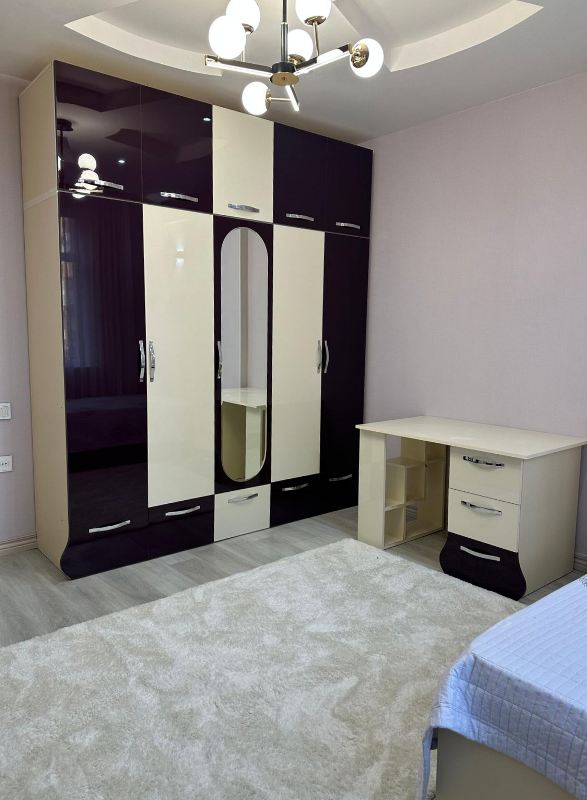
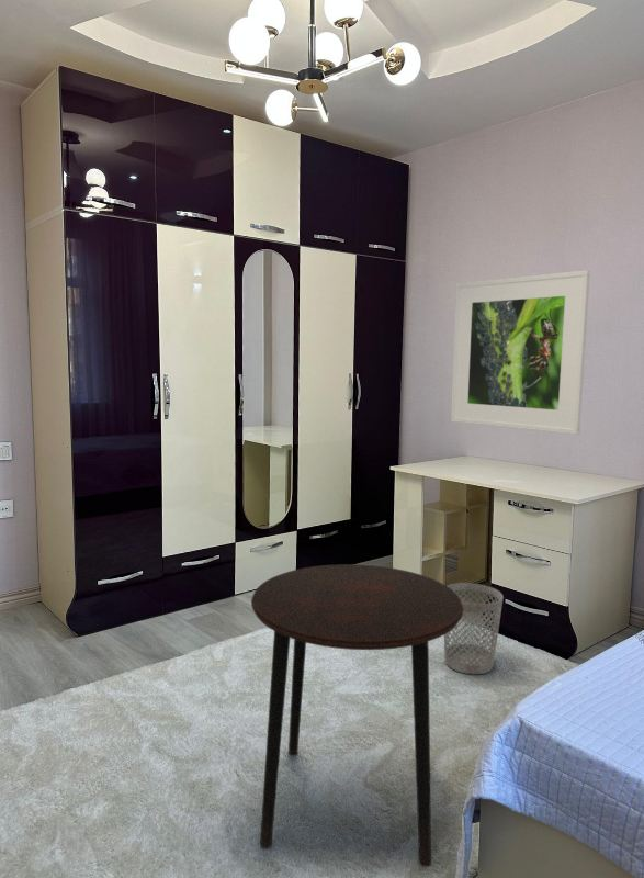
+ wastebasket [443,582,505,675]
+ side table [250,563,463,868]
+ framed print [450,269,591,436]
